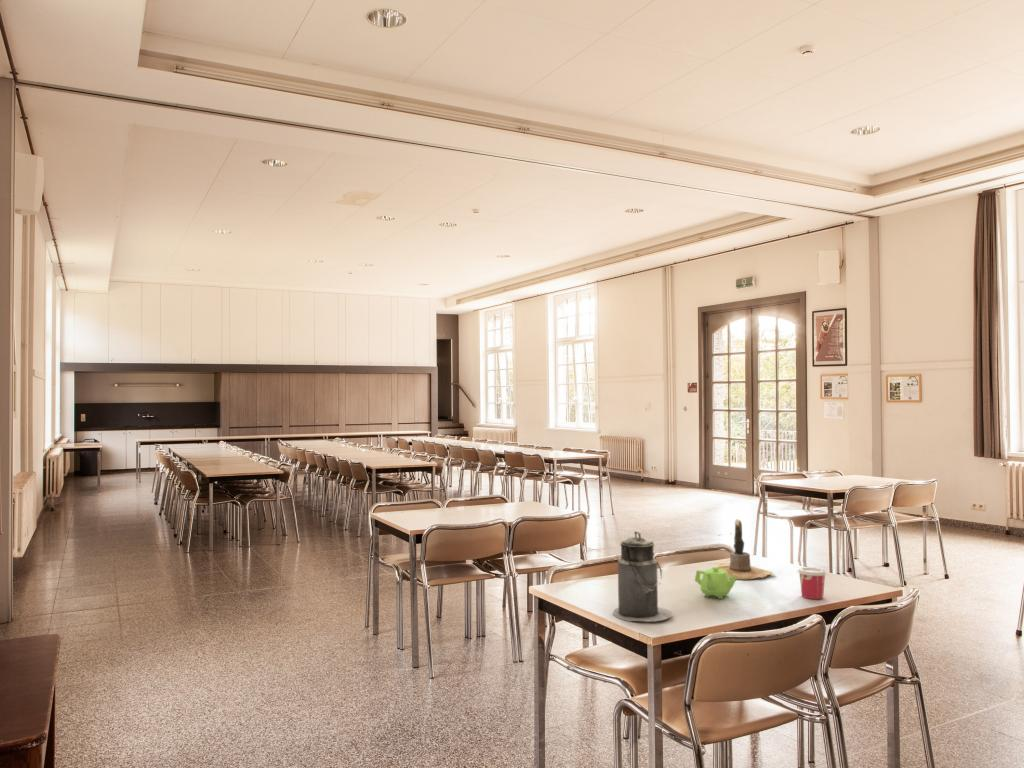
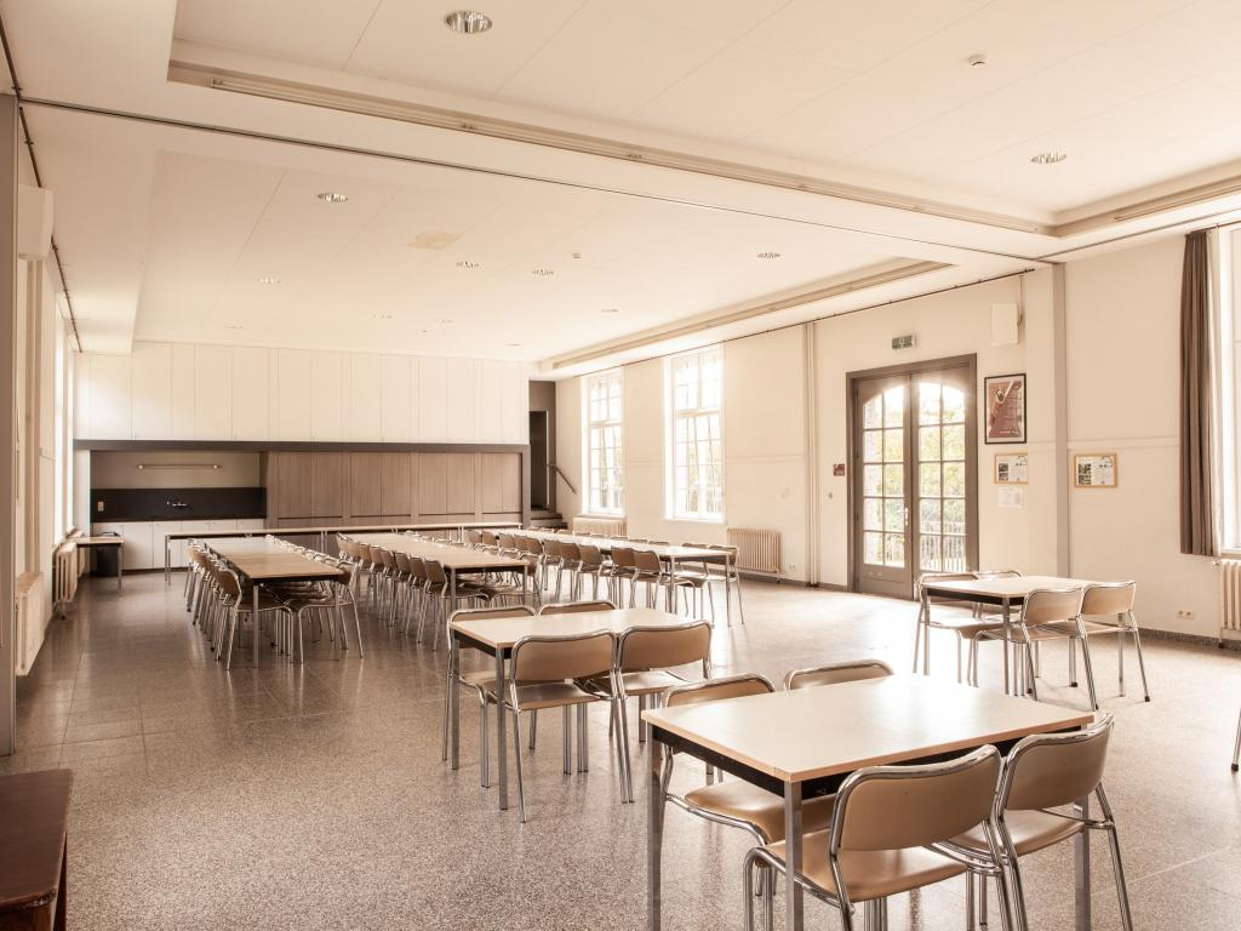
- teapot [694,566,738,600]
- cup [796,566,828,600]
- potted cactus [713,518,775,581]
- canister [612,530,673,623]
